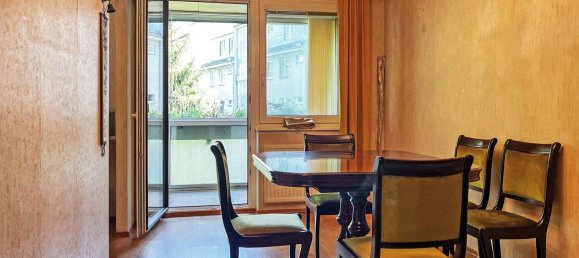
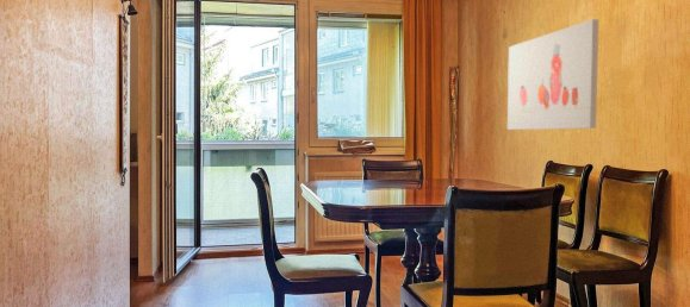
+ wall art [506,18,599,131]
